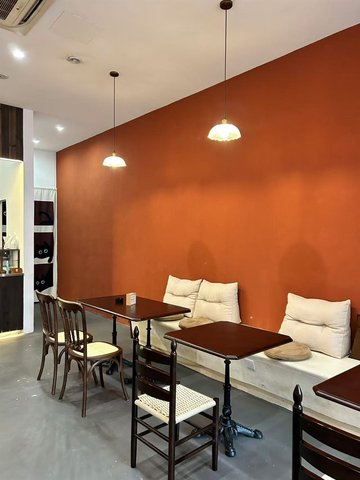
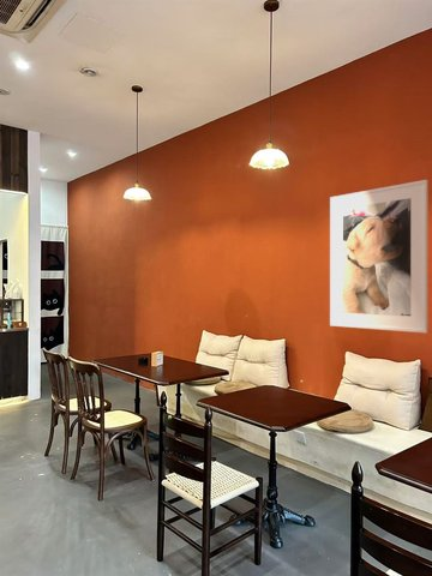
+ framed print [329,179,428,335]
